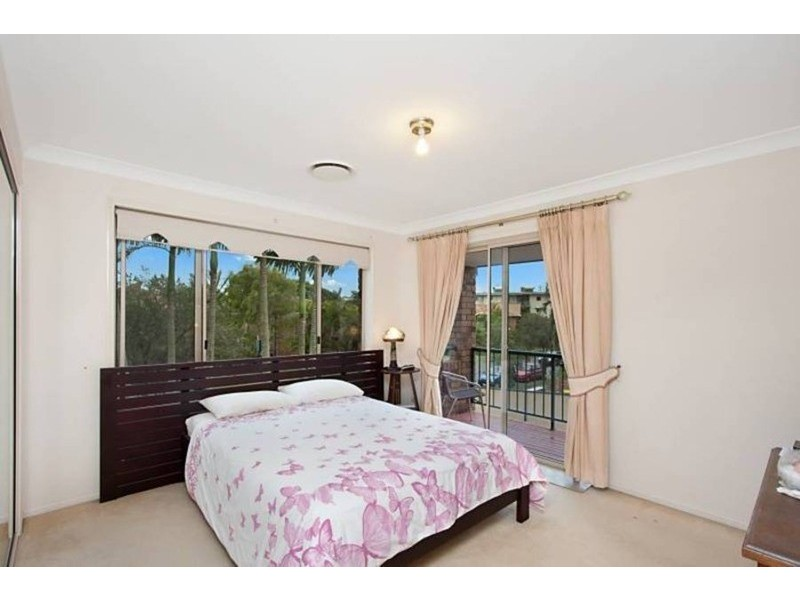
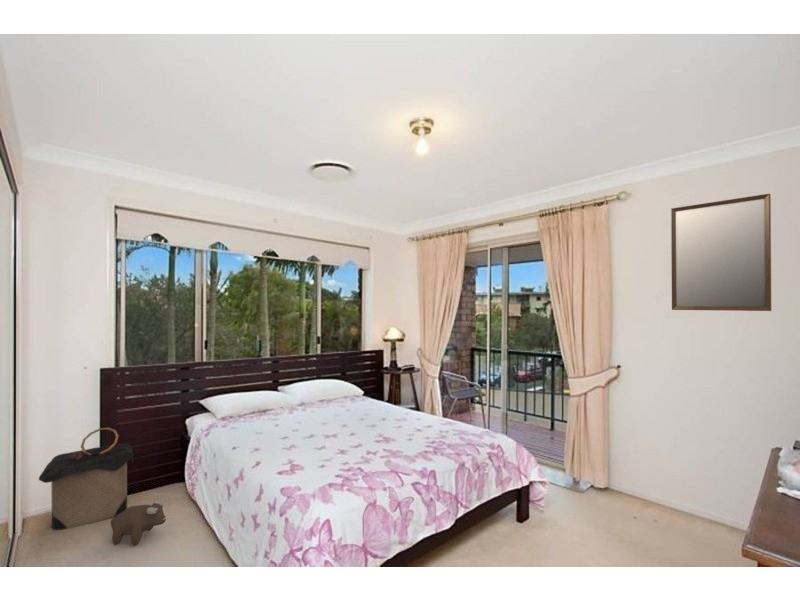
+ home mirror [670,193,772,312]
+ laundry hamper [38,427,134,531]
+ plush toy [110,498,168,547]
